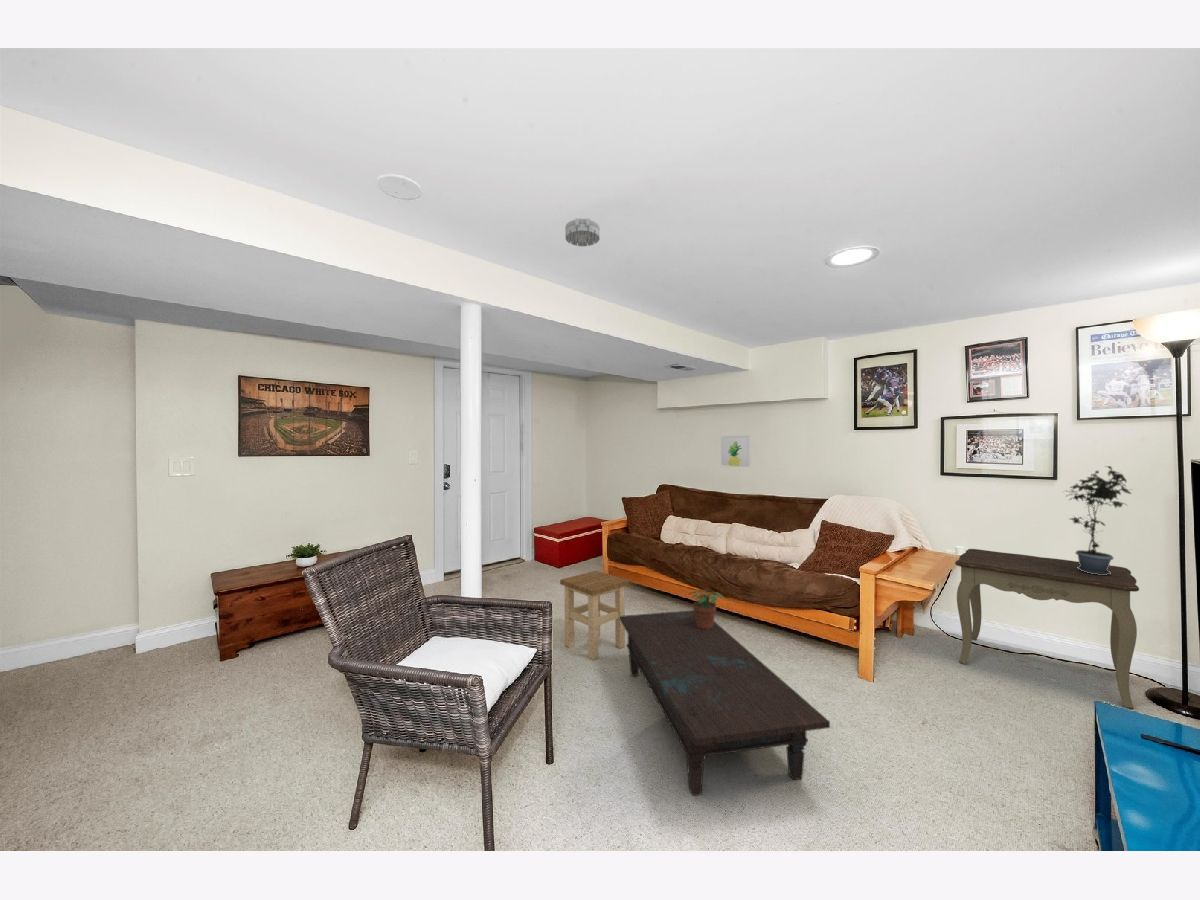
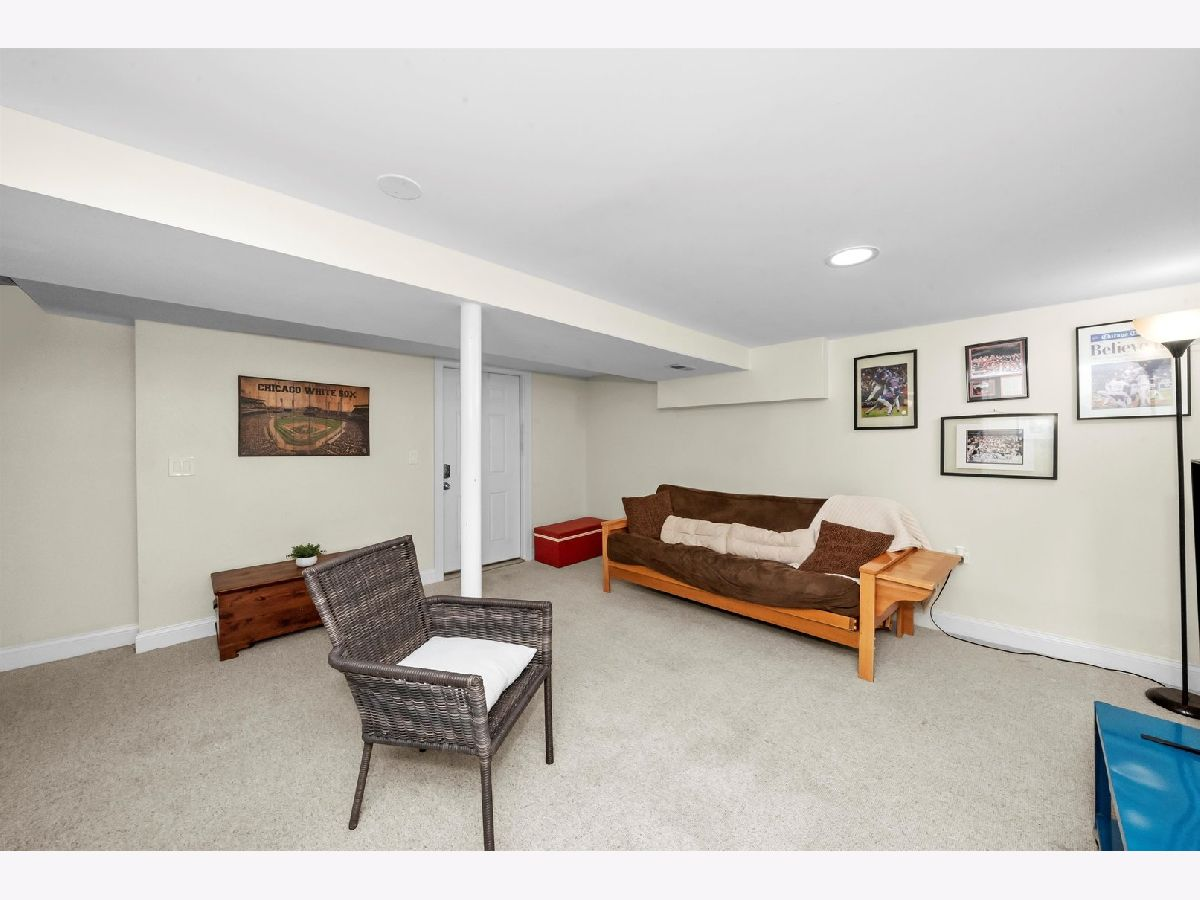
- side table [954,548,1140,710]
- smoke detector [564,217,601,247]
- potted plant [1063,465,1135,575]
- wall art [720,434,751,468]
- stool [559,570,629,661]
- coffee table [619,609,831,797]
- potted plant [687,588,725,629]
